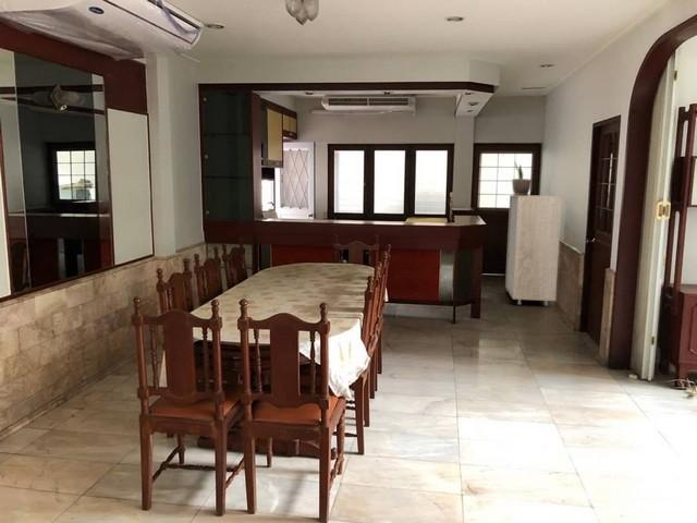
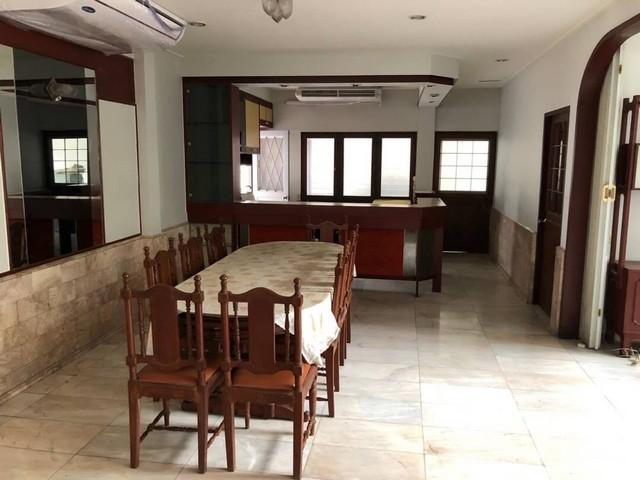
- potted plant [511,160,533,196]
- storage cabinet [504,194,563,306]
